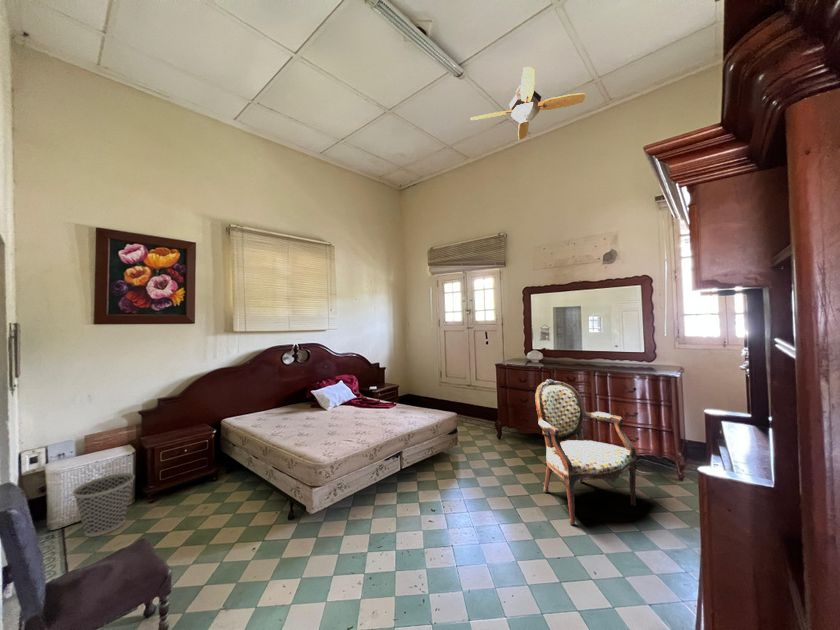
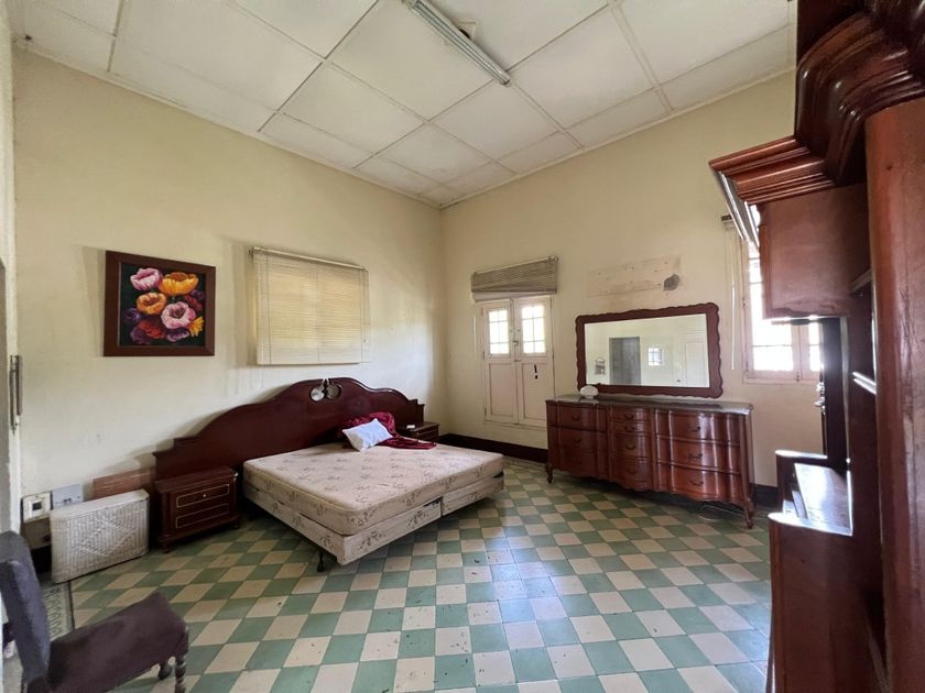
- armchair [534,378,638,526]
- ceiling fan [470,66,586,141]
- wastebasket [72,472,136,538]
